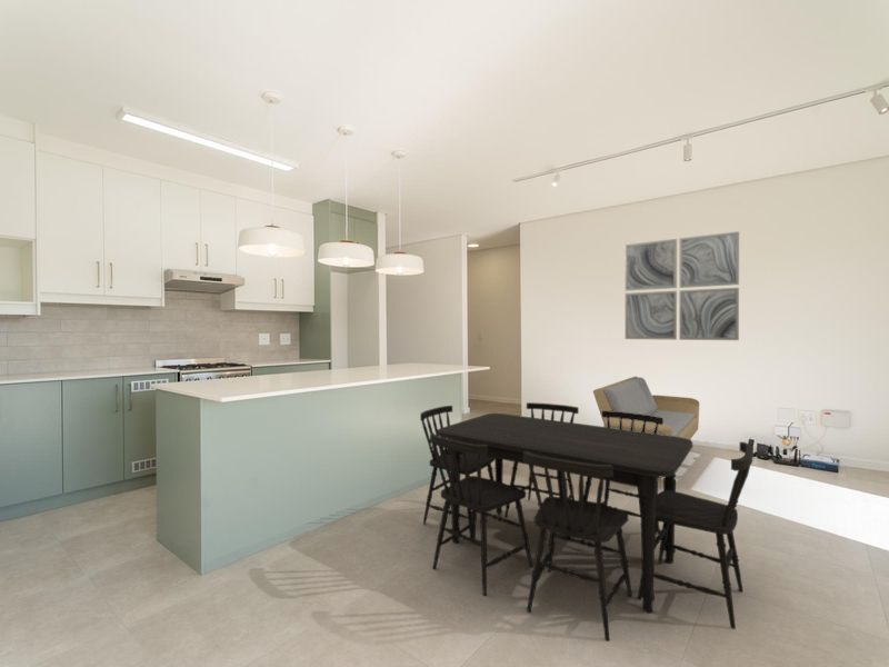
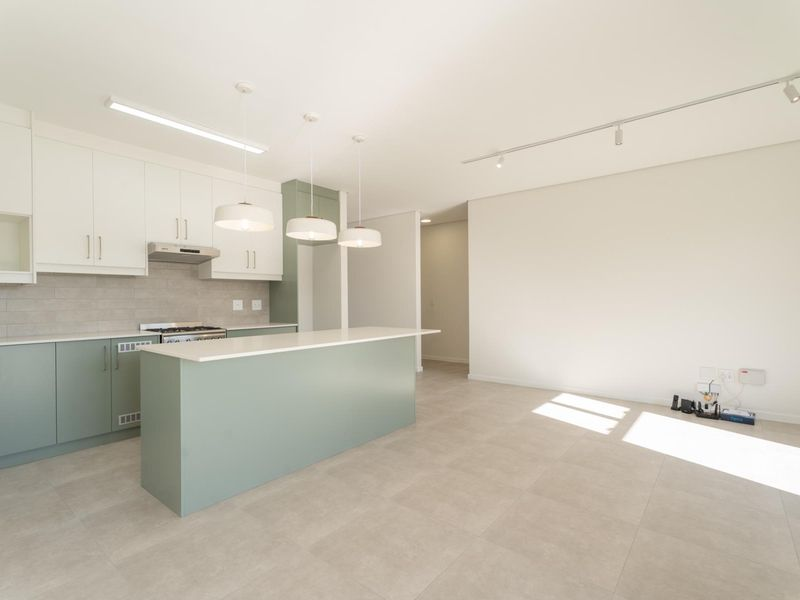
- dining table [419,401,755,643]
- sofa [592,376,700,489]
- wall art [625,230,740,341]
